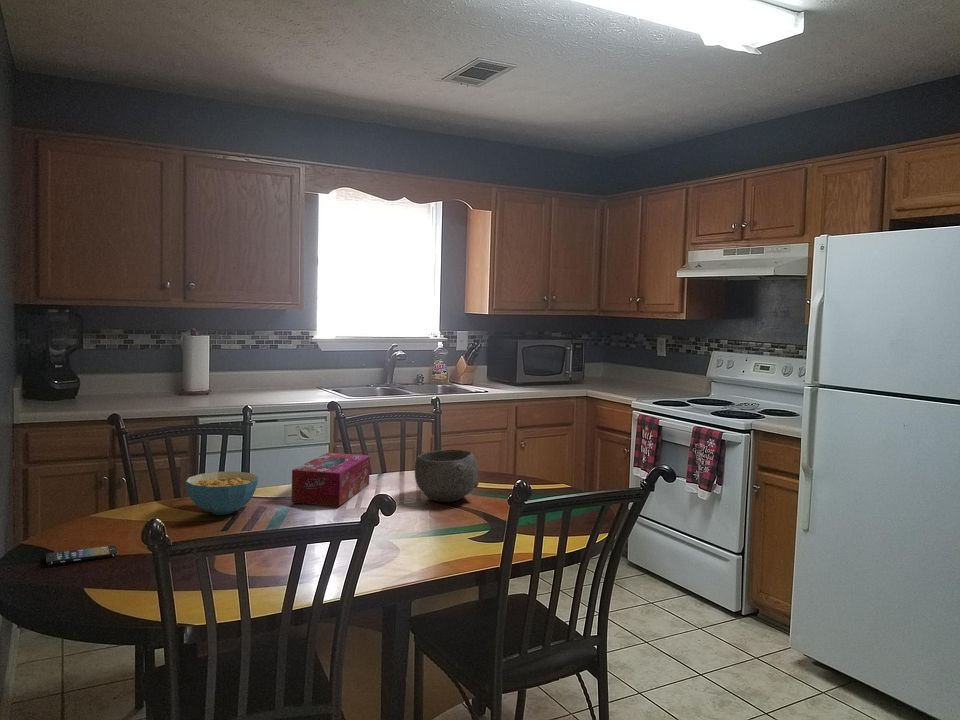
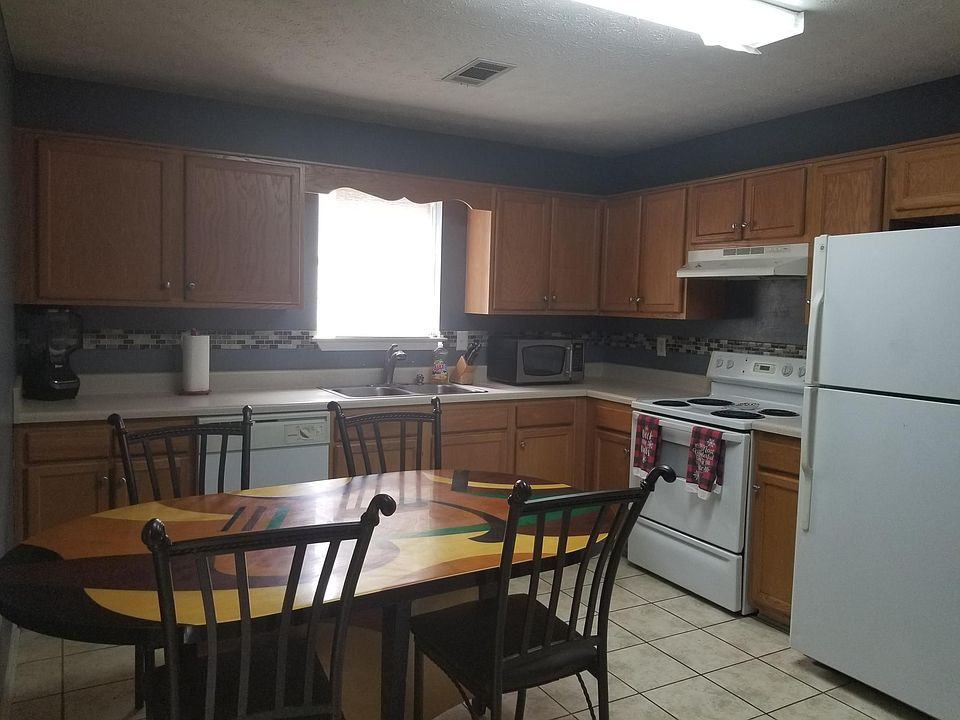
- tissue box [291,452,371,507]
- smartphone [45,544,119,565]
- cereal bowl [185,471,259,516]
- bowl [414,449,480,503]
